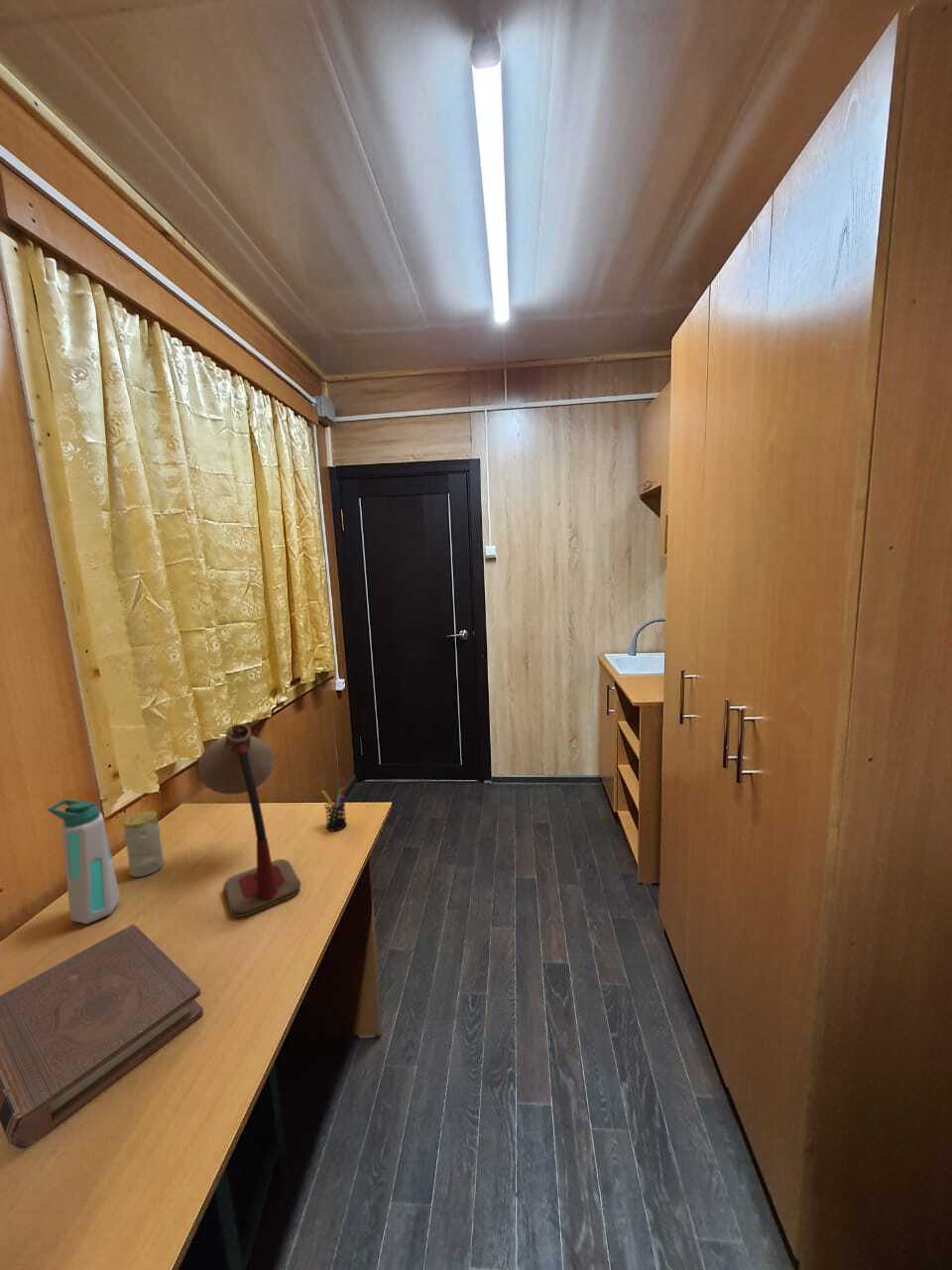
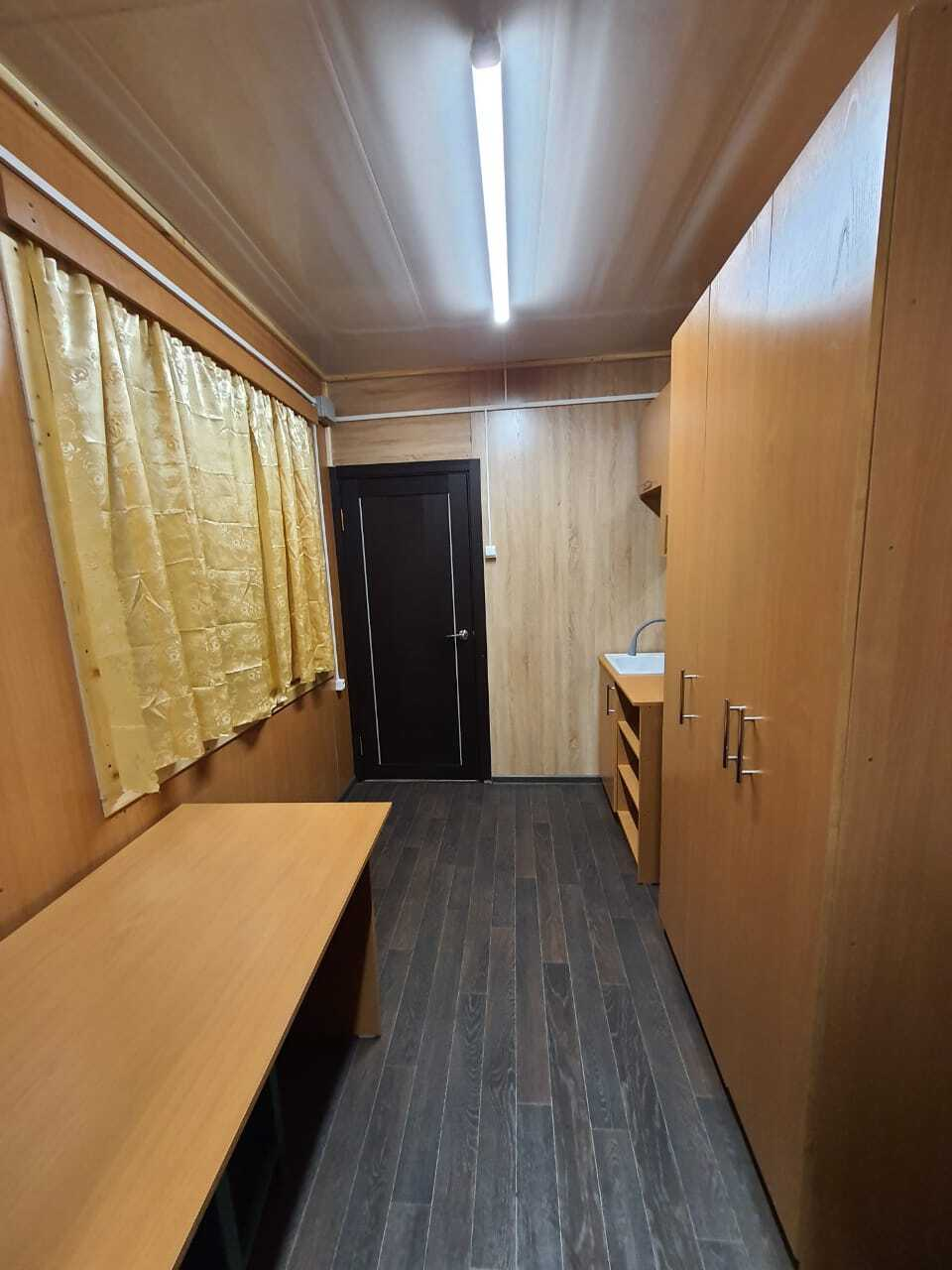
- water bottle [47,799,121,925]
- desk lamp [197,722,301,918]
- pen holder [320,787,348,831]
- book [0,923,204,1150]
- candle [122,810,165,878]
